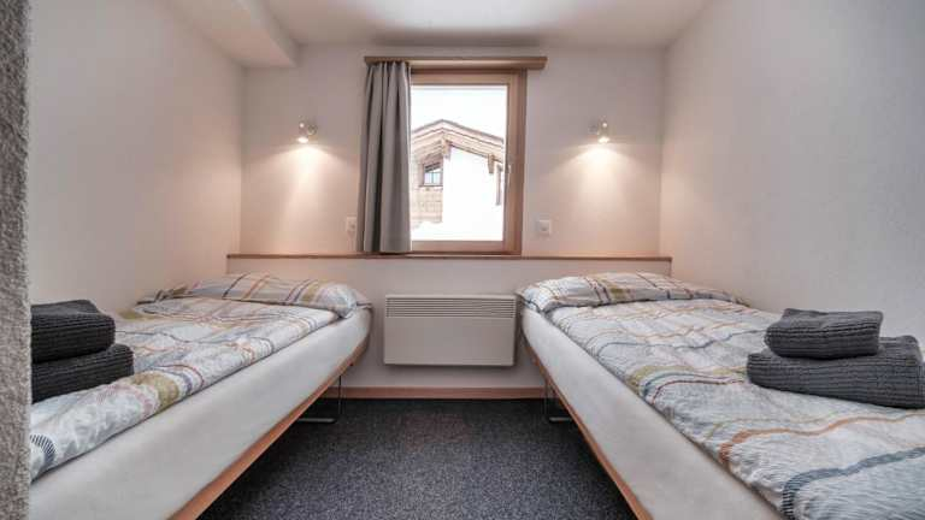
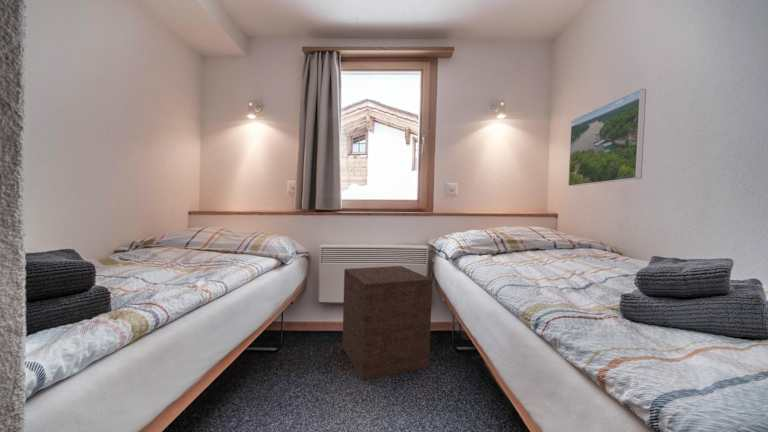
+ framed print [567,88,647,187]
+ nightstand [341,265,433,382]
